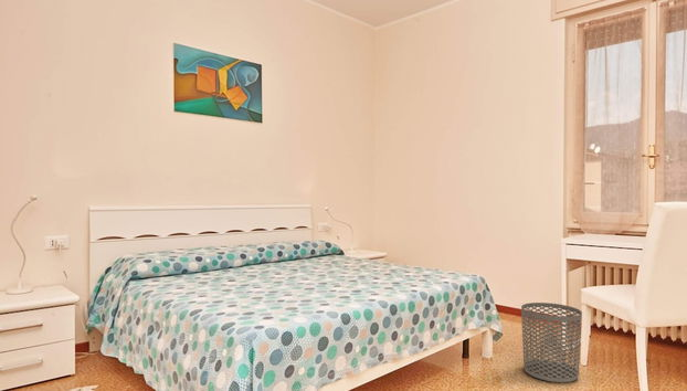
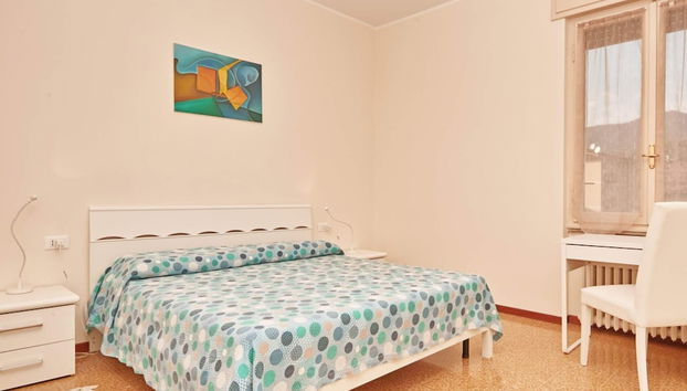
- waste bin [520,302,583,383]
